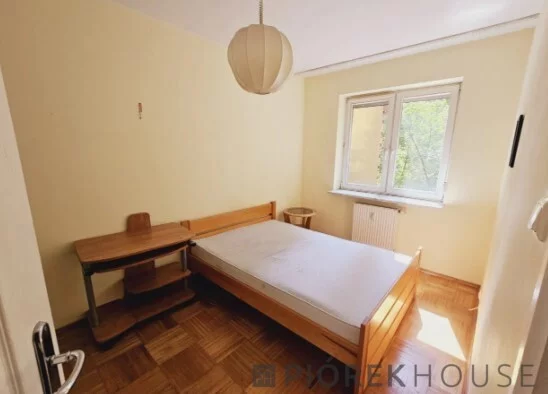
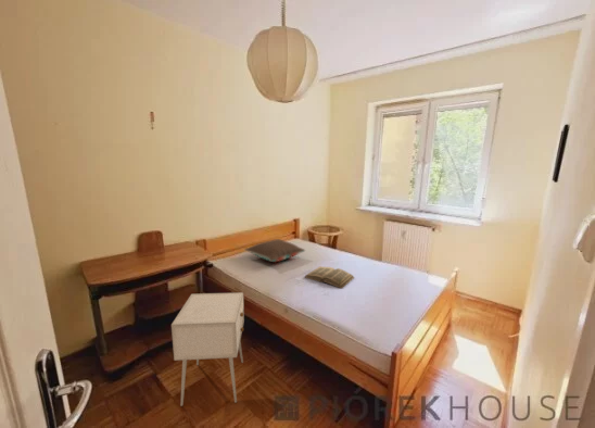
+ pillow [243,238,306,263]
+ nightstand [170,291,245,407]
+ book [304,265,355,289]
